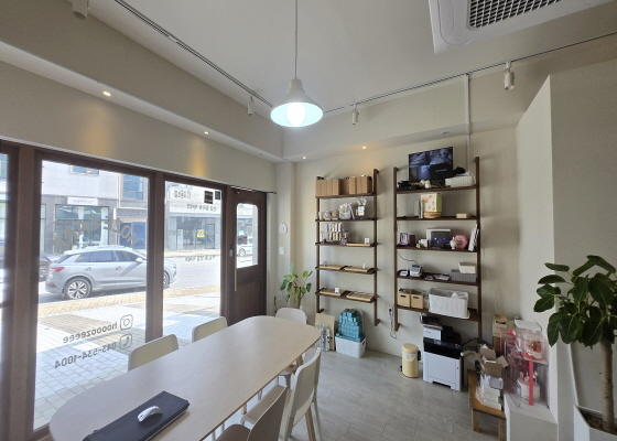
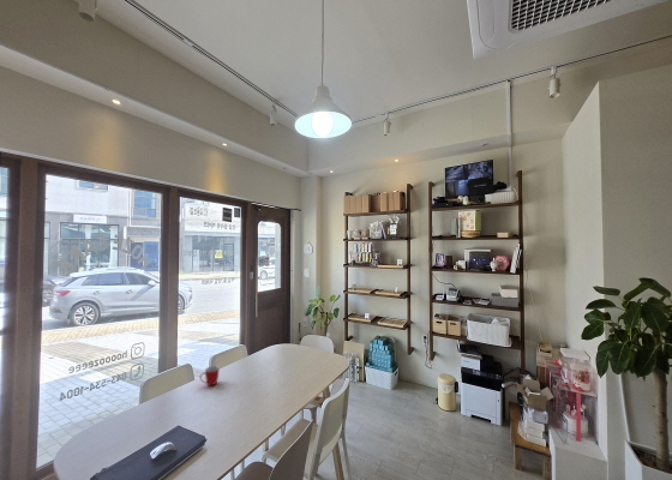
+ mug [199,365,221,386]
